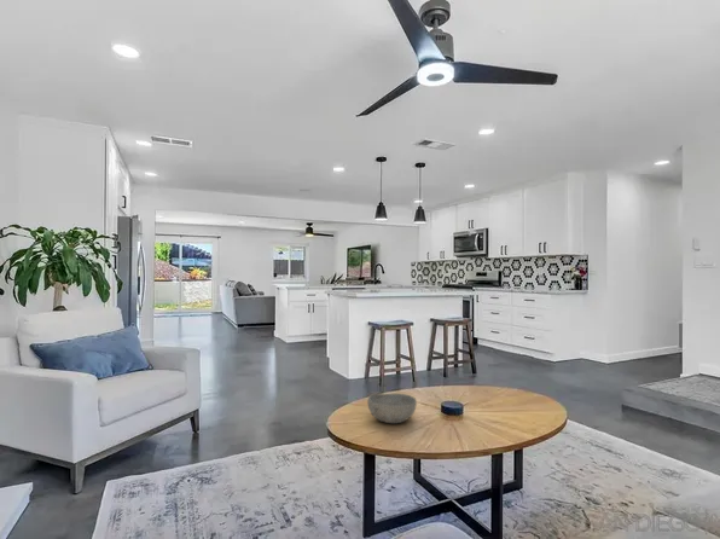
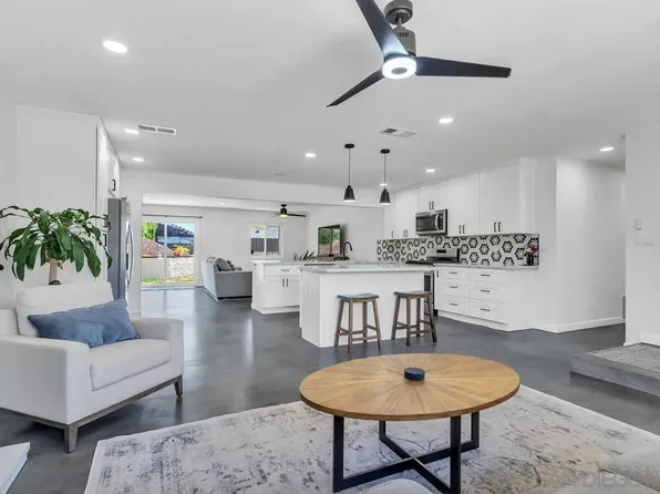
- bowl [366,393,418,424]
